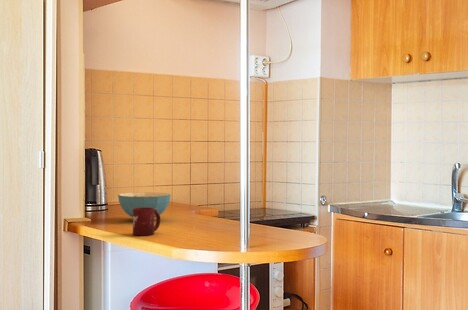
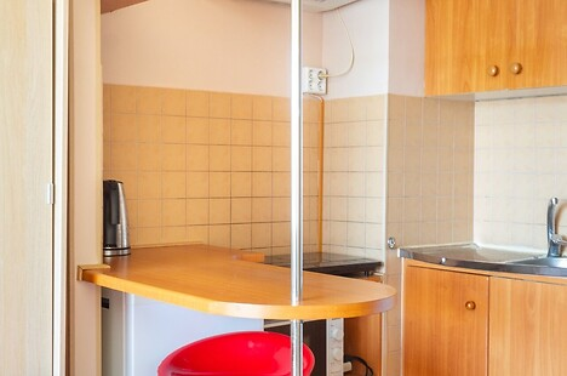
- cup [132,207,161,236]
- cereal bowl [117,191,172,218]
